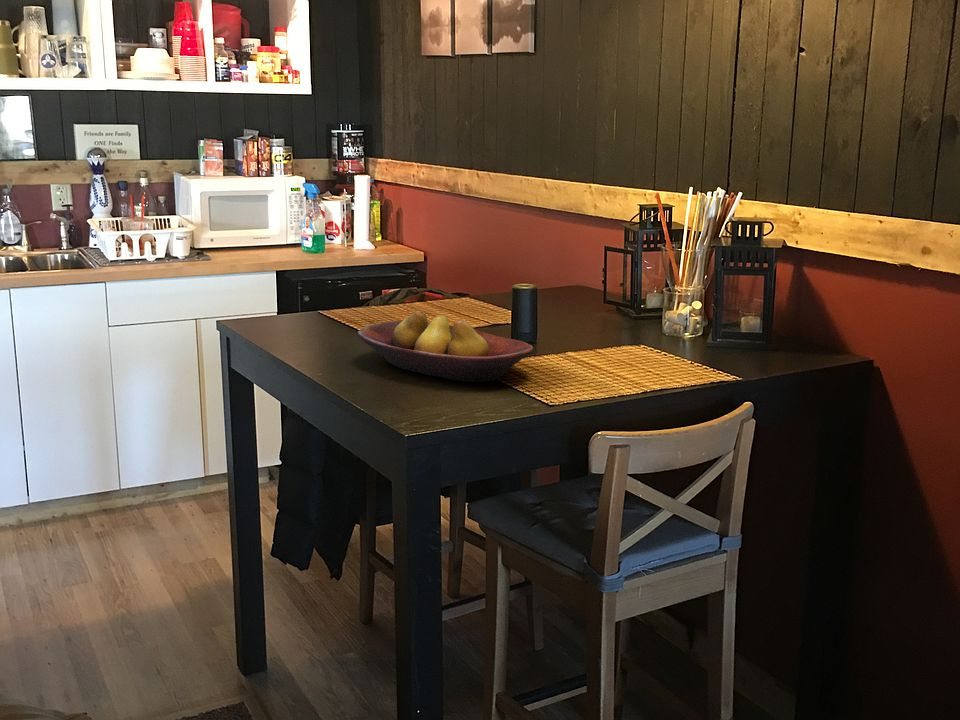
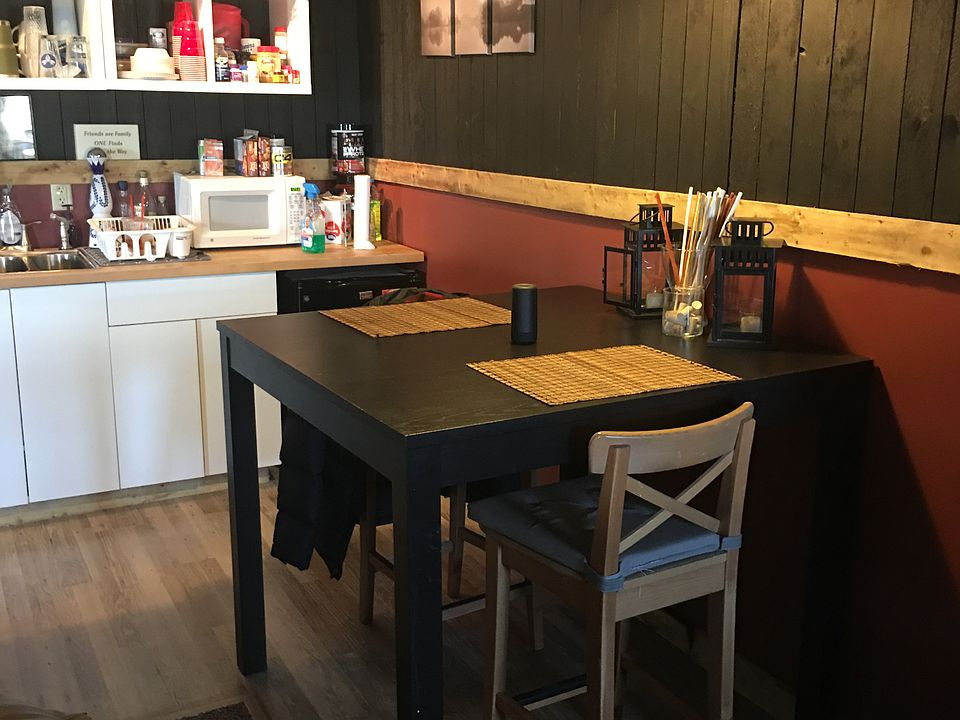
- fruit bowl [357,310,534,383]
